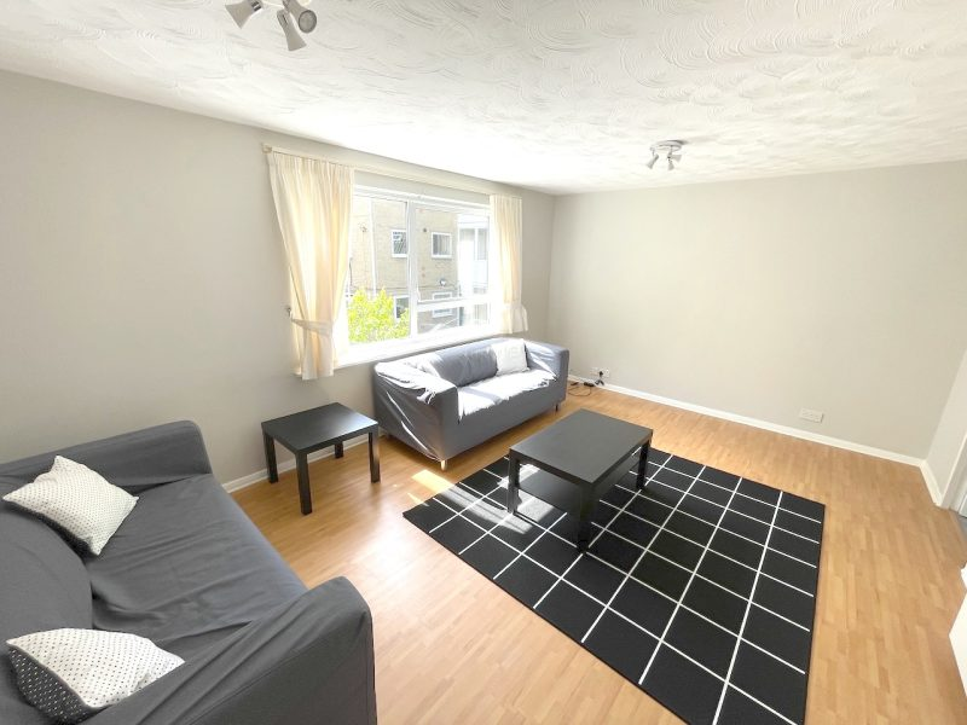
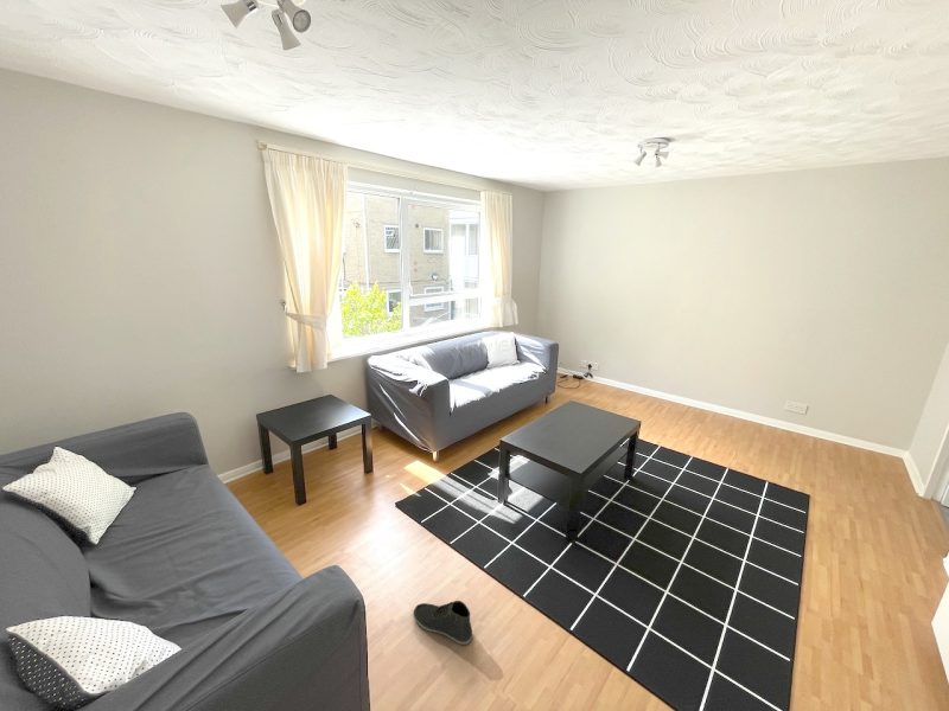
+ sneaker [412,600,473,646]
